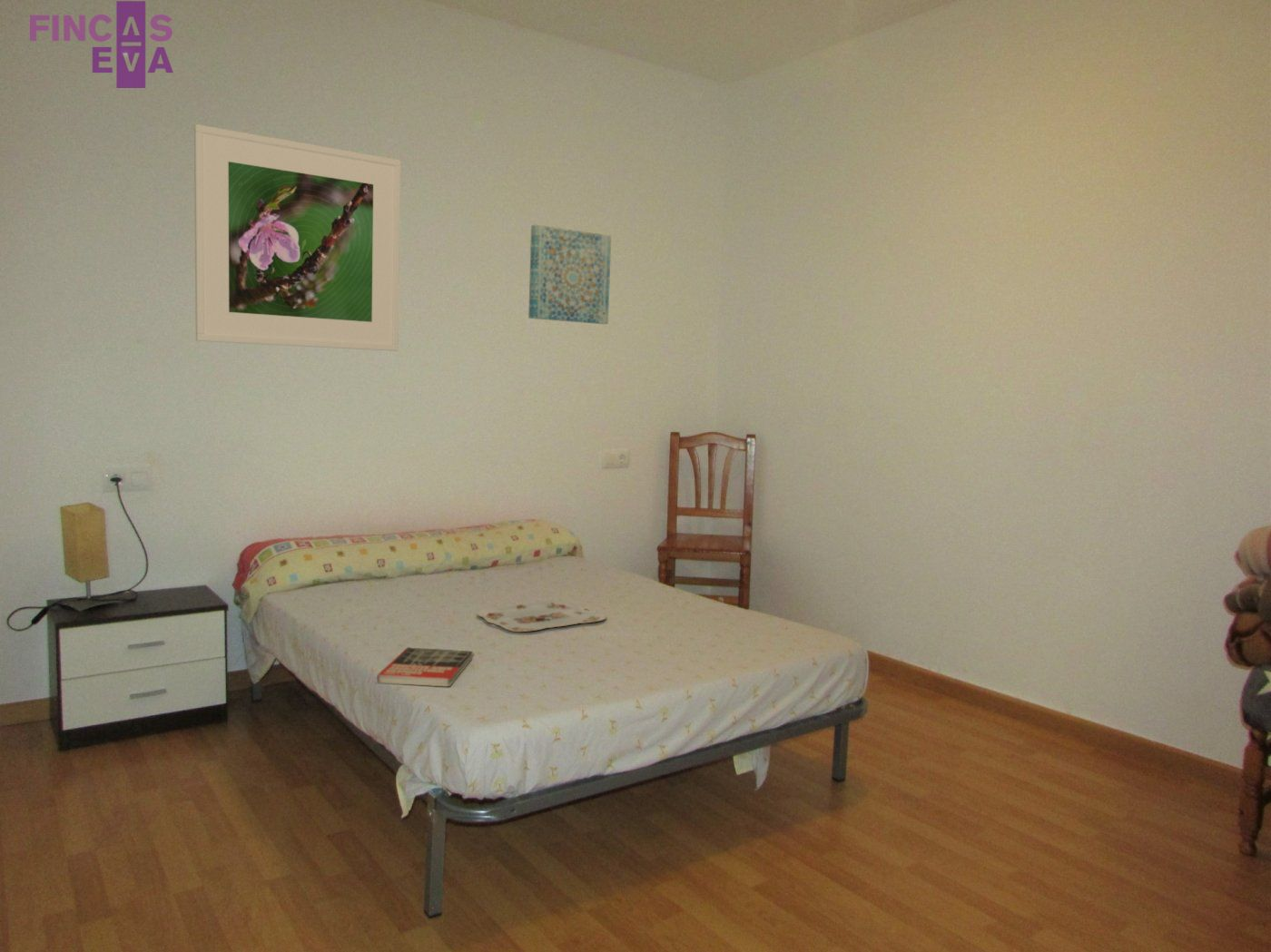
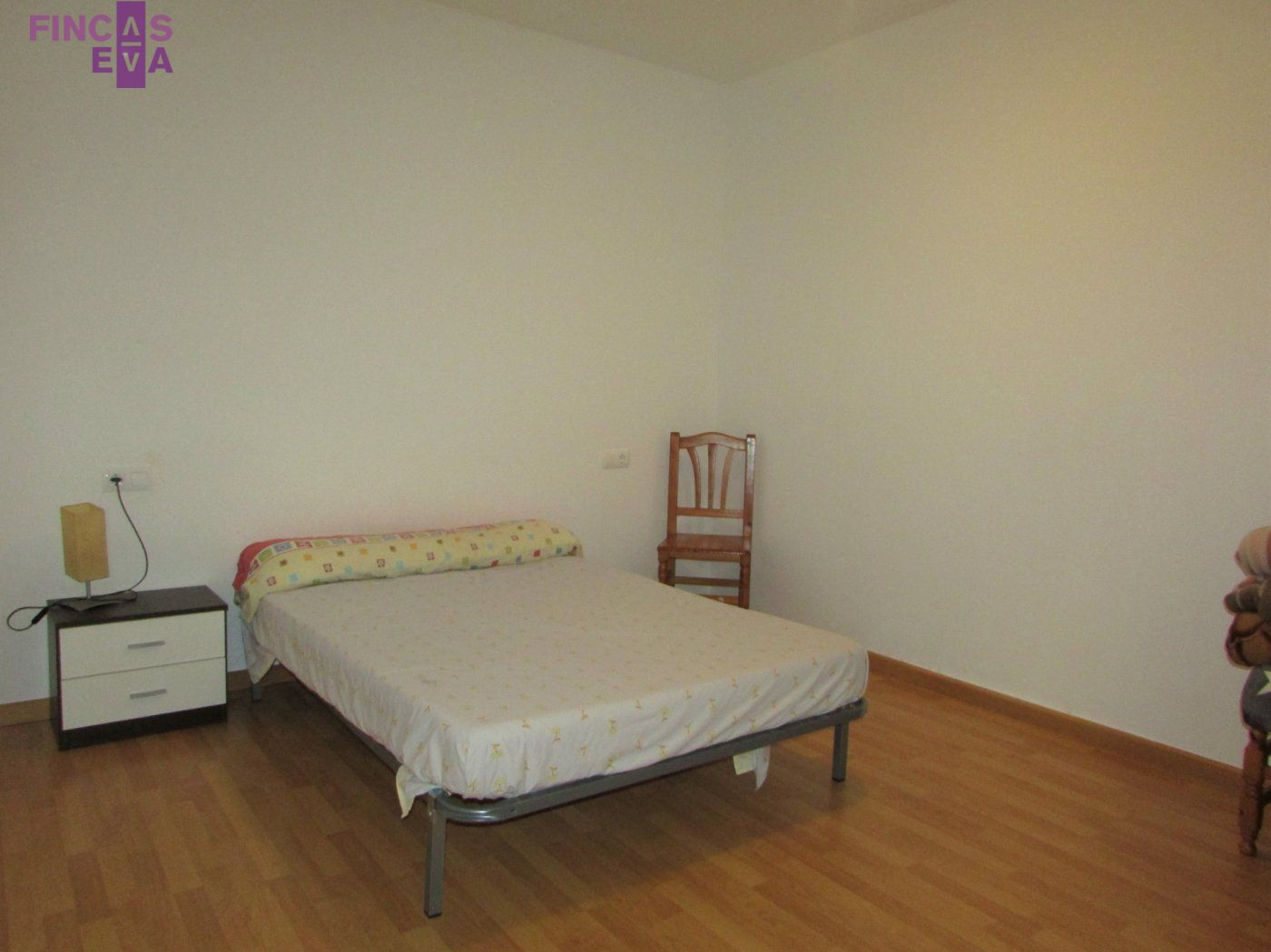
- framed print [193,123,401,352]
- book [376,646,474,687]
- serving tray [476,599,607,633]
- wall art [527,224,612,325]
